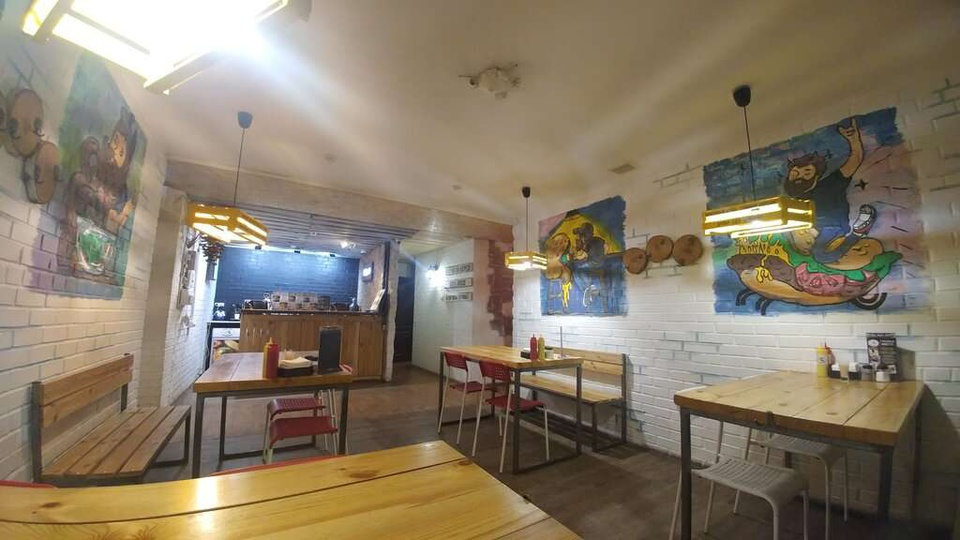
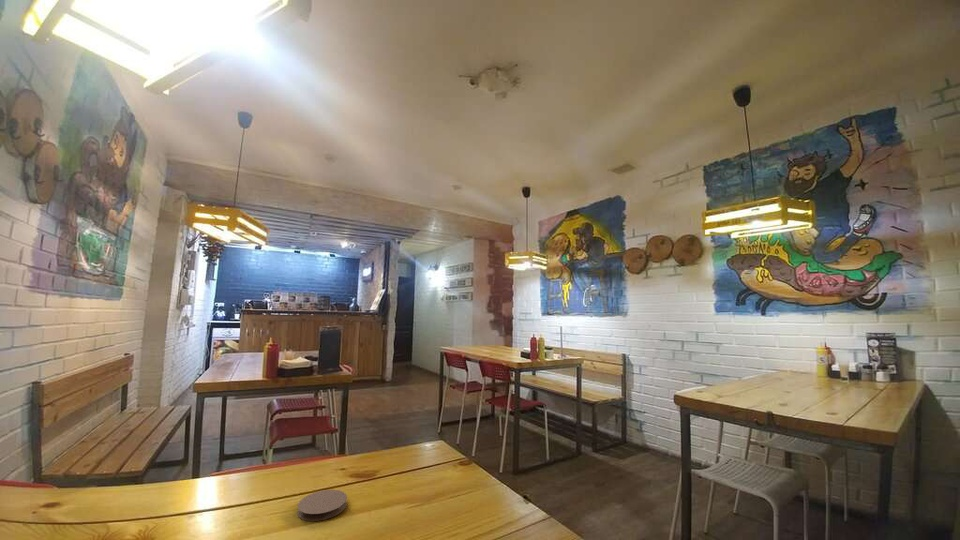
+ coaster [296,489,348,522]
